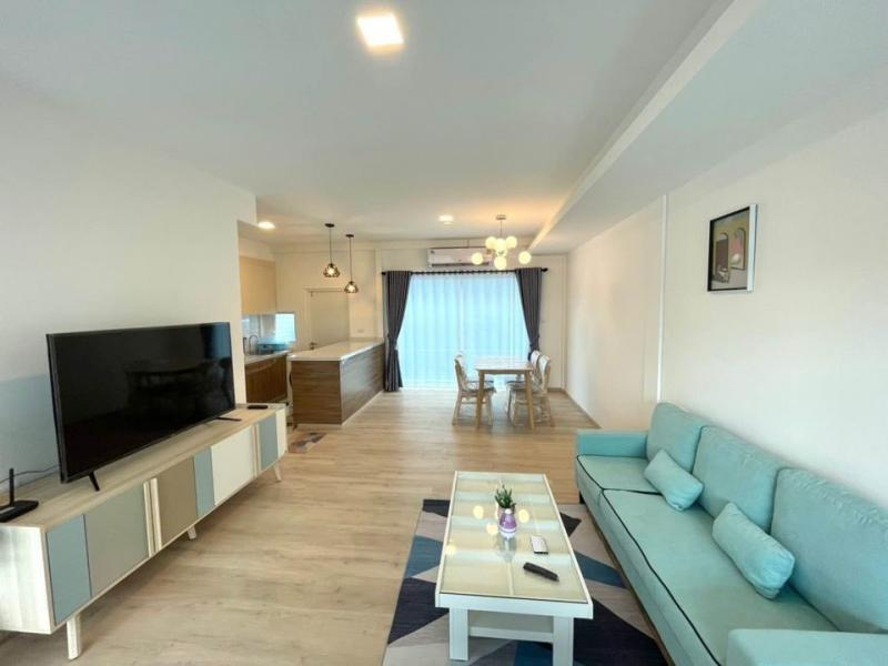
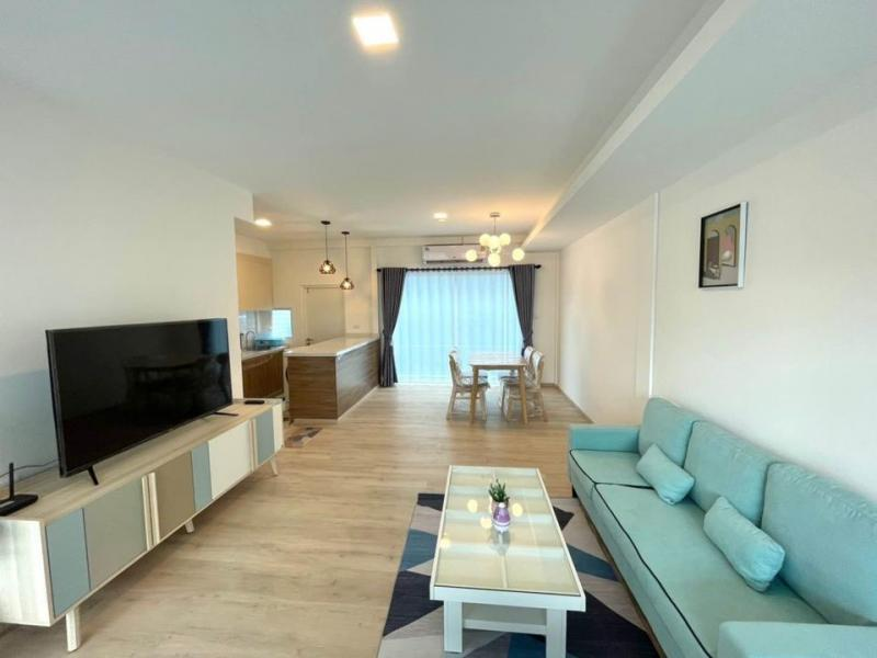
- smartphone [529,534,549,555]
- remote control [522,561,559,581]
